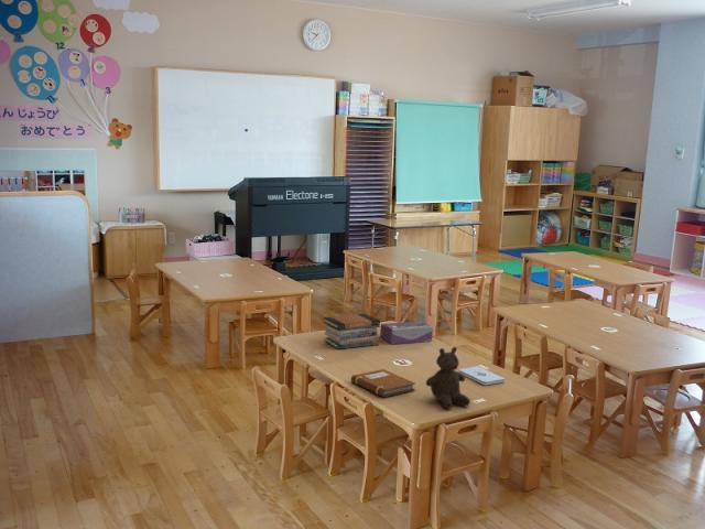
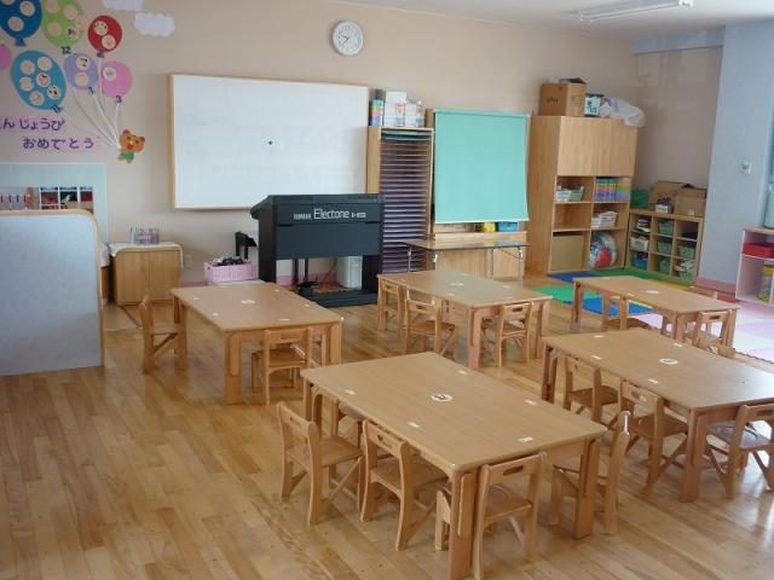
- notepad [458,366,506,386]
- tissue box [379,320,434,345]
- teddy bear [425,346,471,410]
- notebook [350,368,416,398]
- book stack [322,312,381,350]
